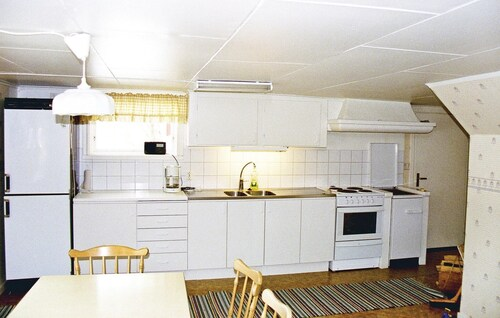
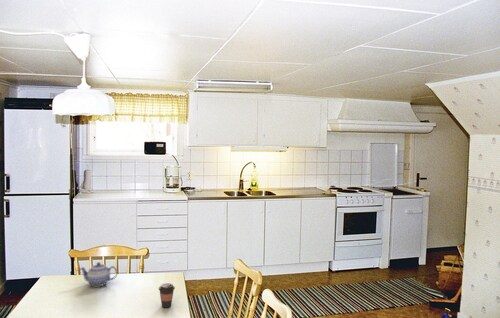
+ coffee cup [158,282,176,308]
+ teapot [79,261,118,287]
